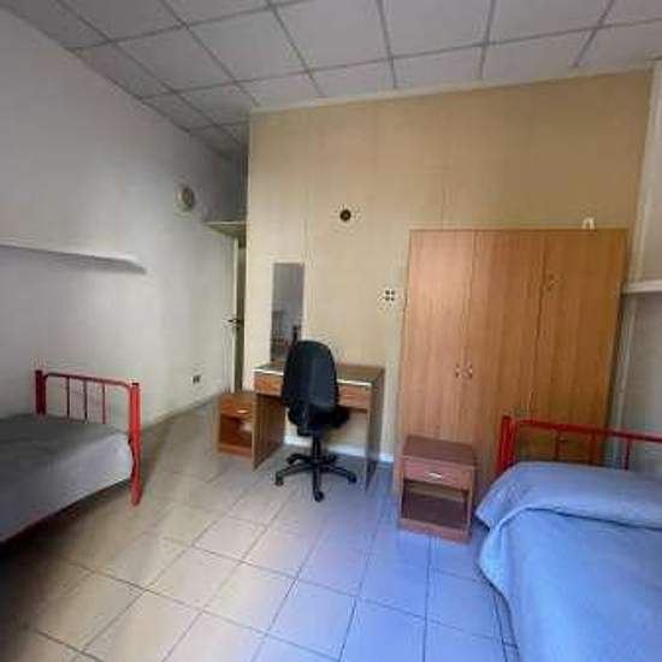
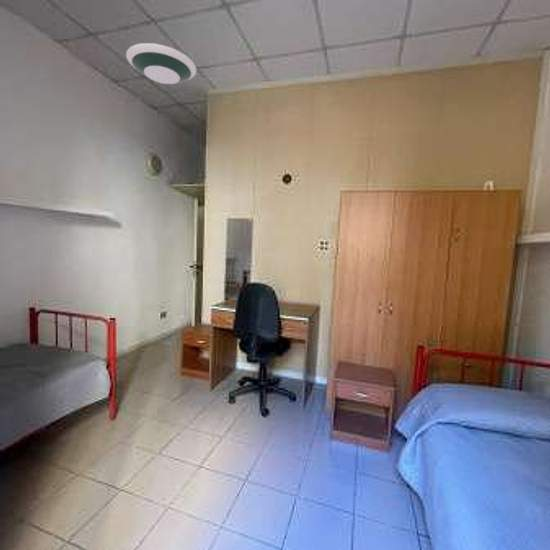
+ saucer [125,42,197,85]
